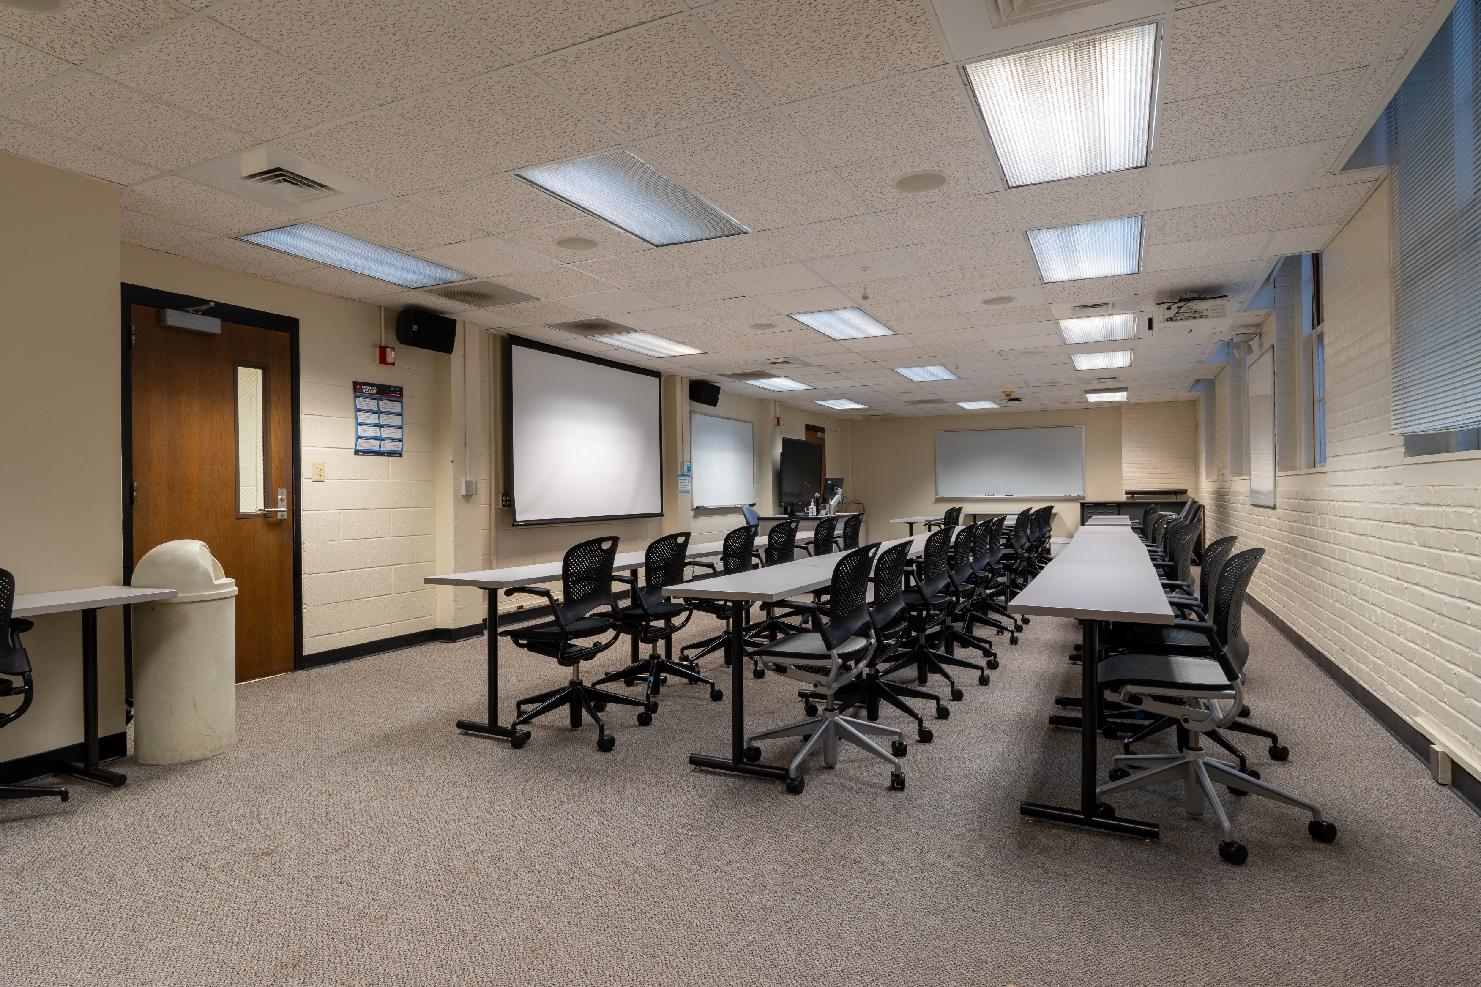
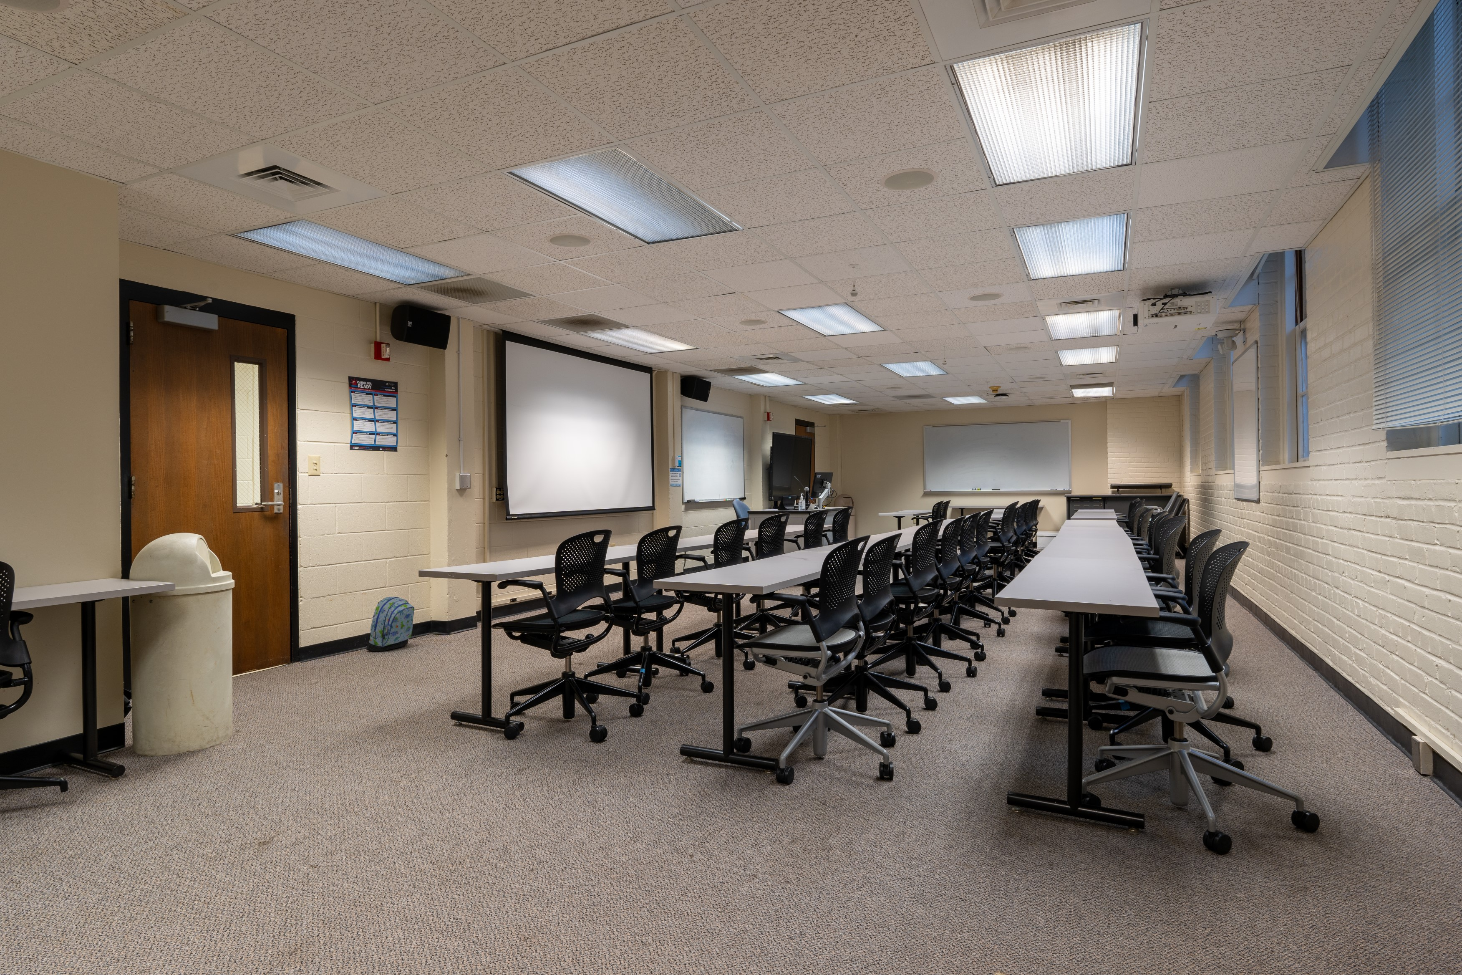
+ backpack [366,596,414,652]
